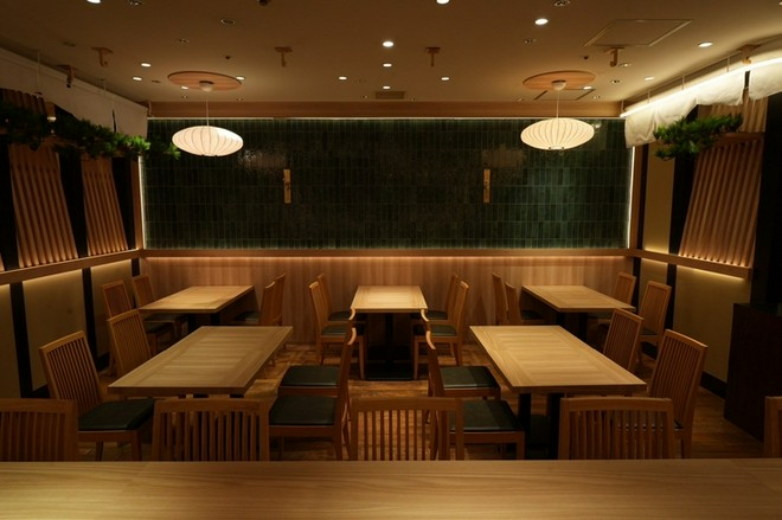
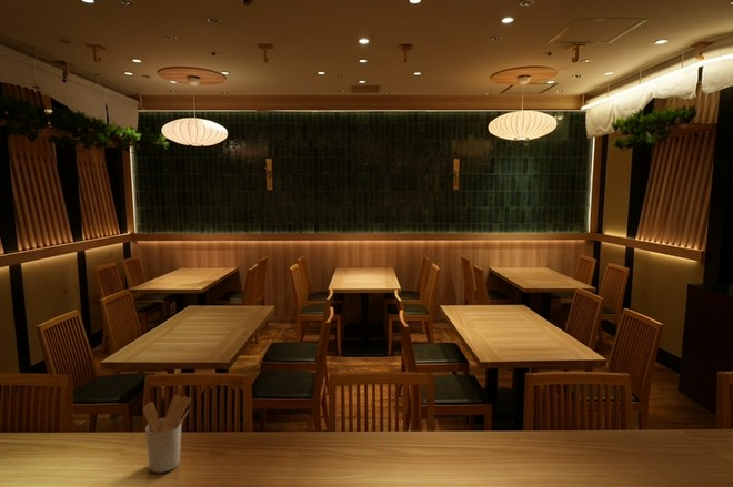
+ utensil holder [142,394,192,474]
